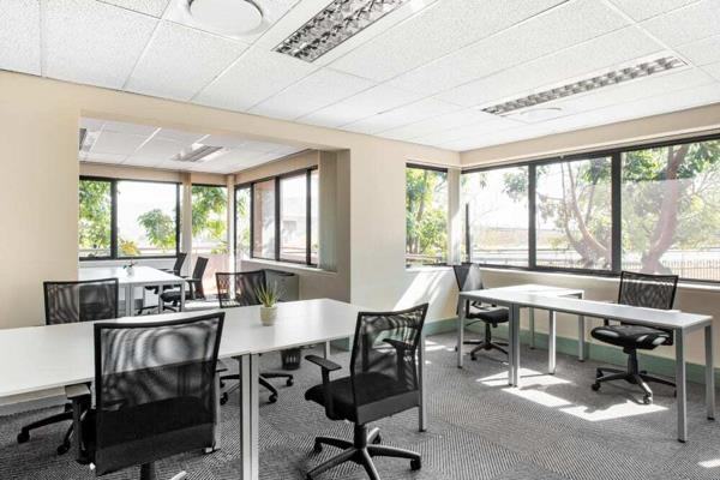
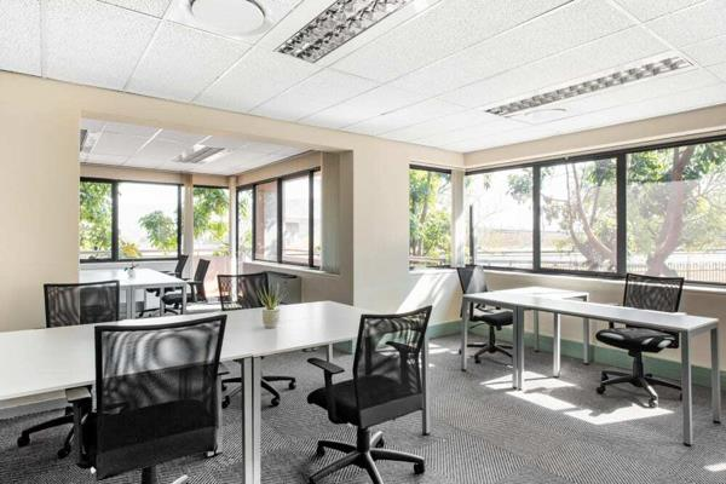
- wastebasket [280,346,304,371]
